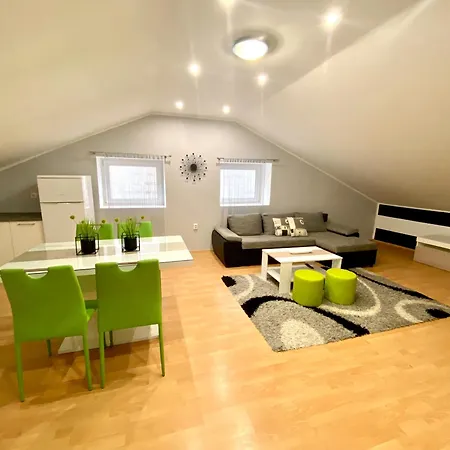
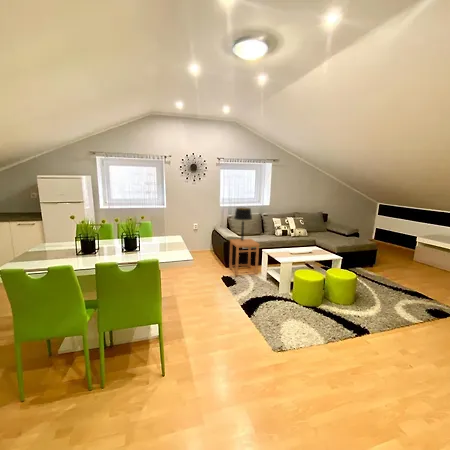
+ side table [228,237,261,277]
+ table lamp [233,206,253,241]
